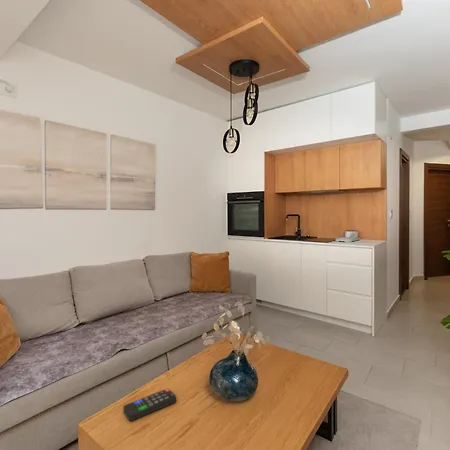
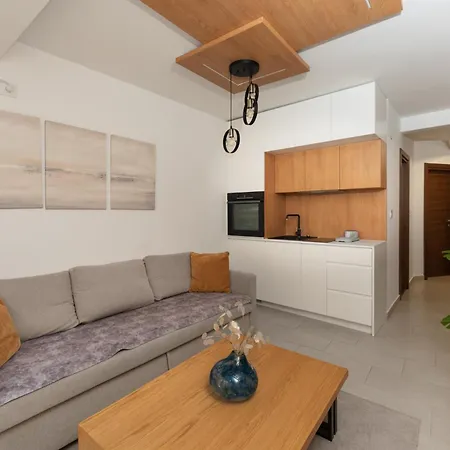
- remote control [122,388,177,422]
